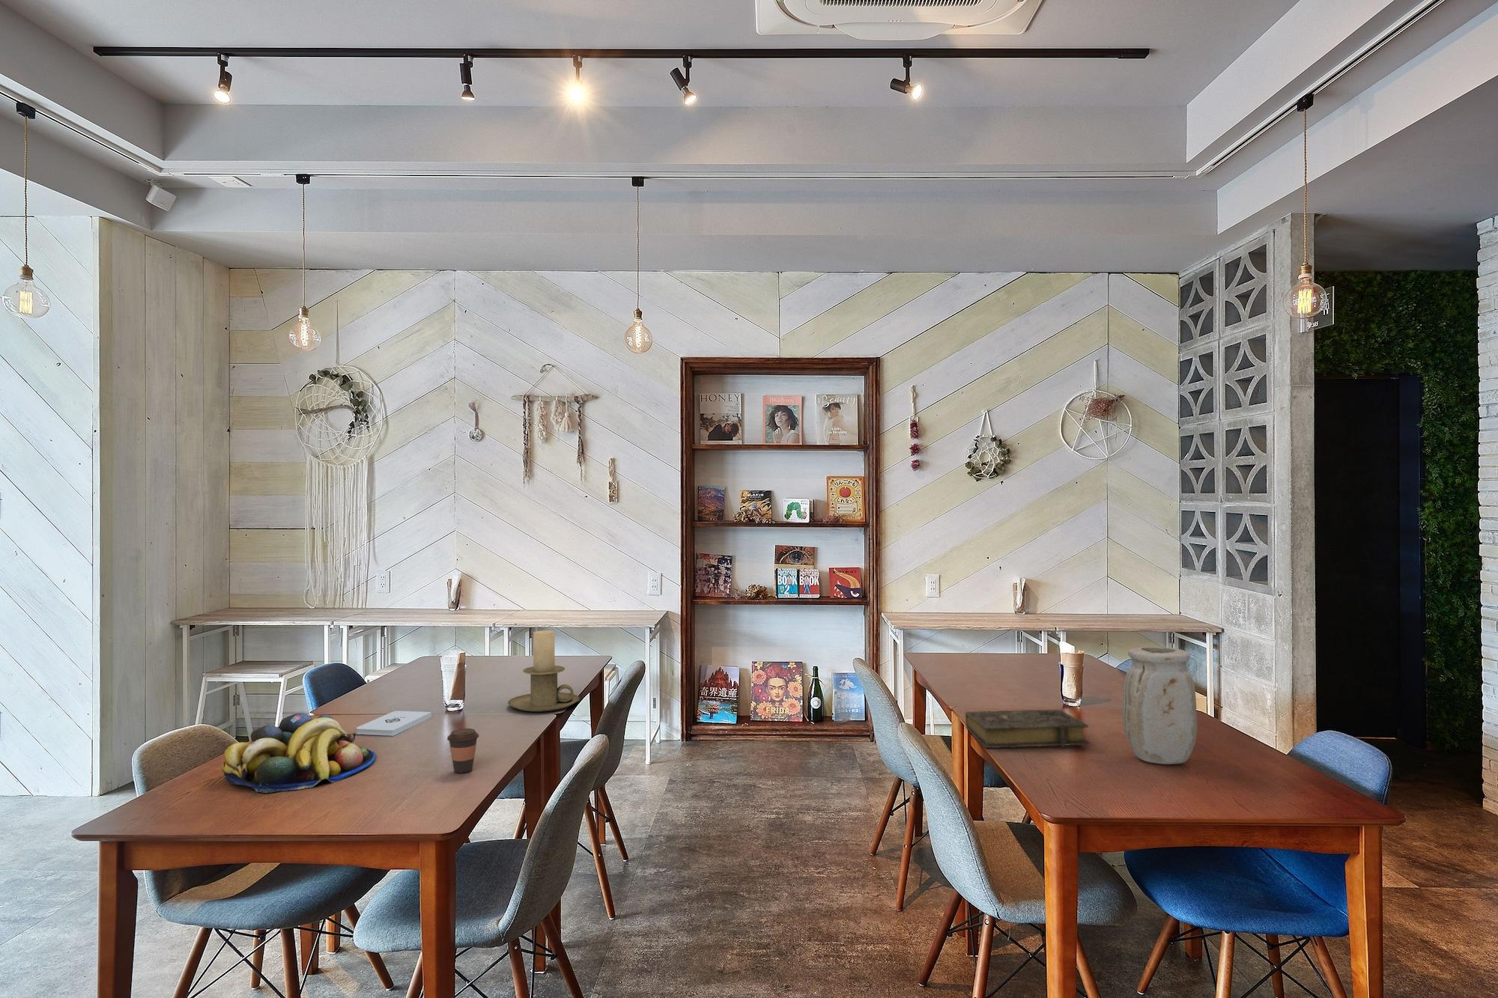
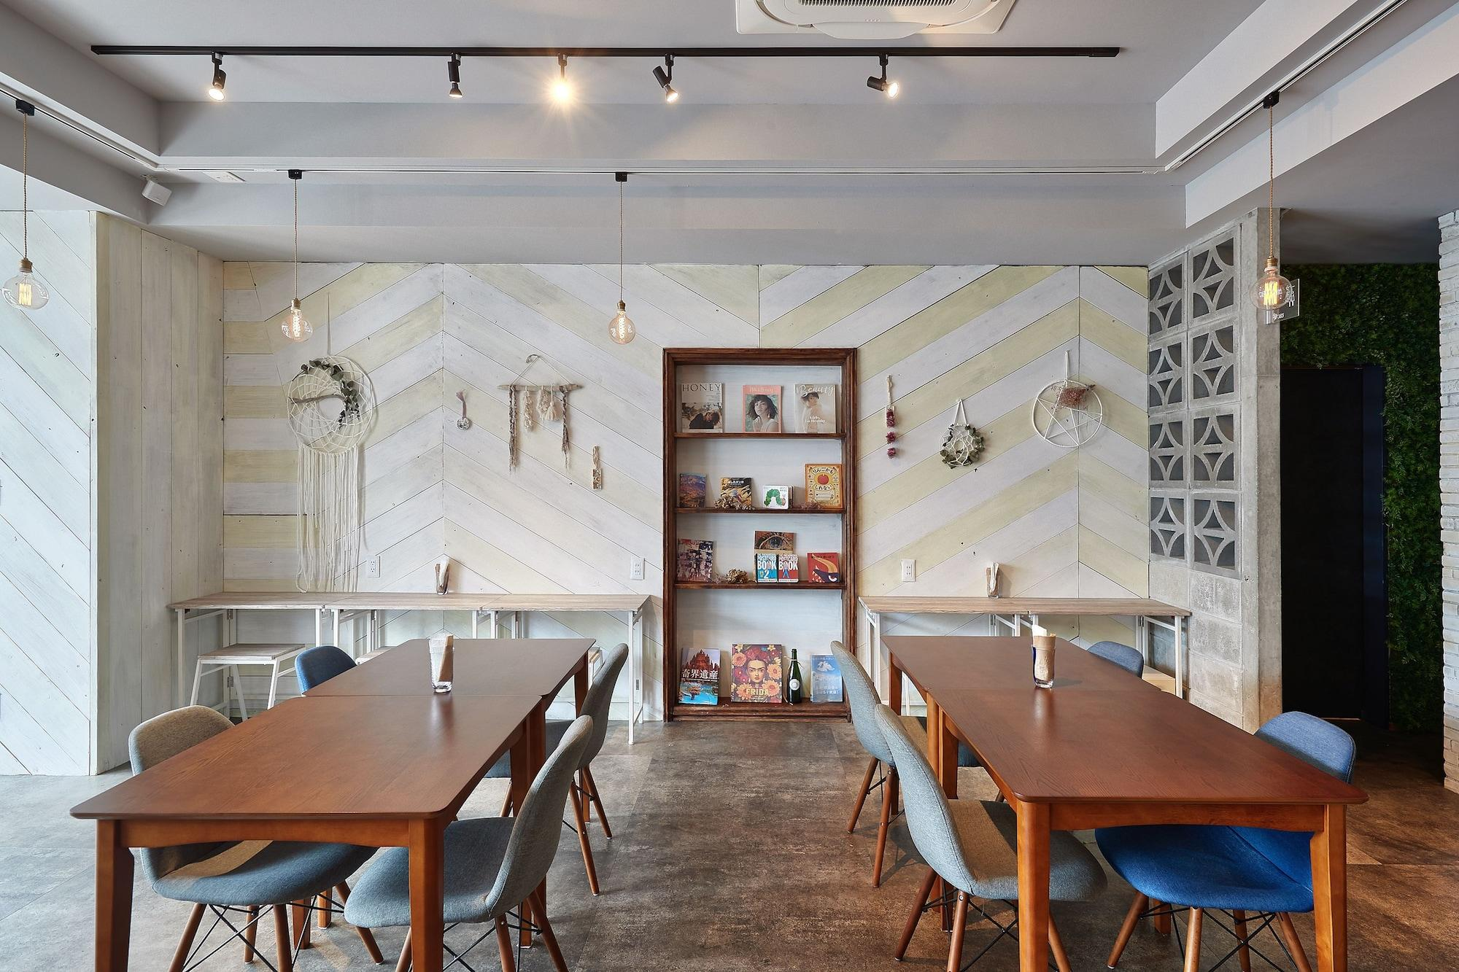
- coffee cup [447,727,480,773]
- fruit bowl [221,713,376,793]
- candle holder [507,629,580,713]
- vase [1122,647,1197,765]
- notepad [355,711,432,736]
- book [965,710,1091,749]
